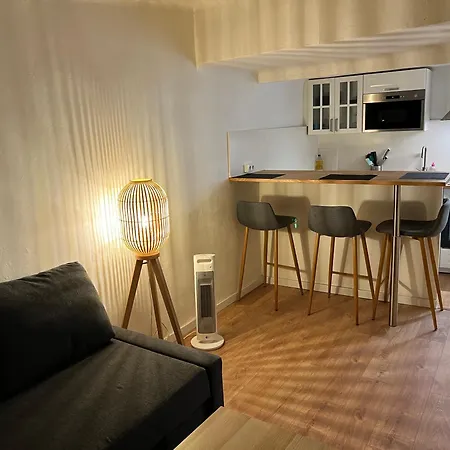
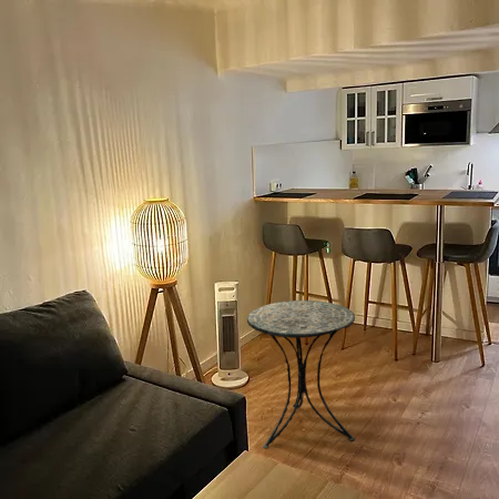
+ side table [246,299,356,449]
